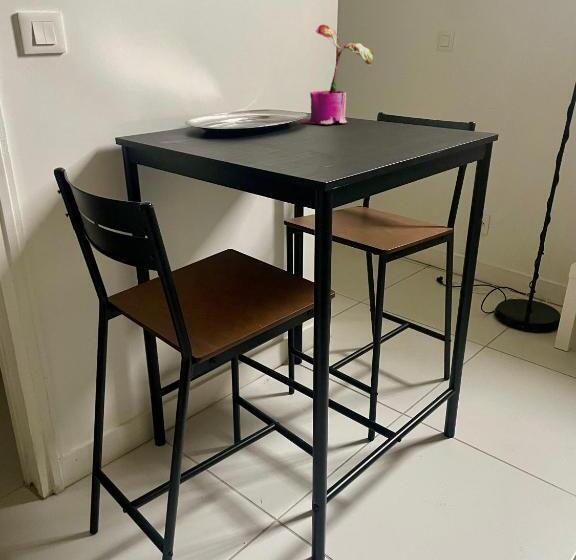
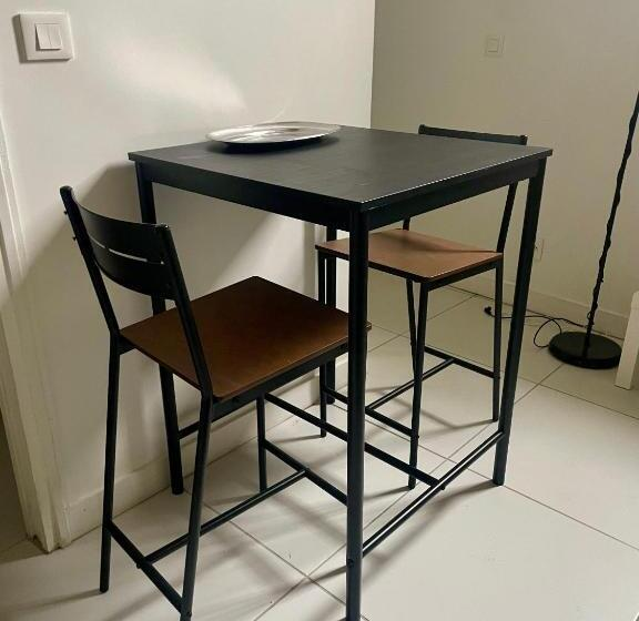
- potted plant [300,24,374,125]
